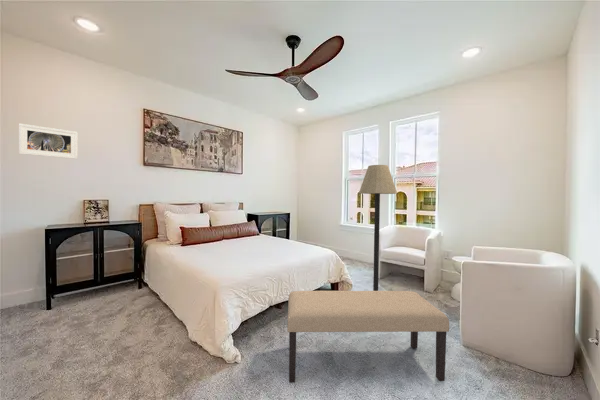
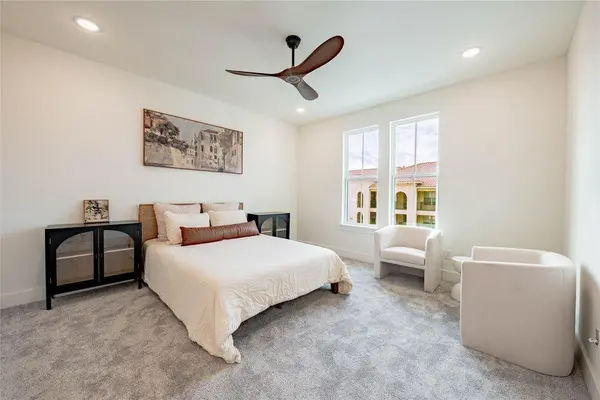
- floor lamp [358,164,398,291]
- bench [286,290,450,384]
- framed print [18,123,79,160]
